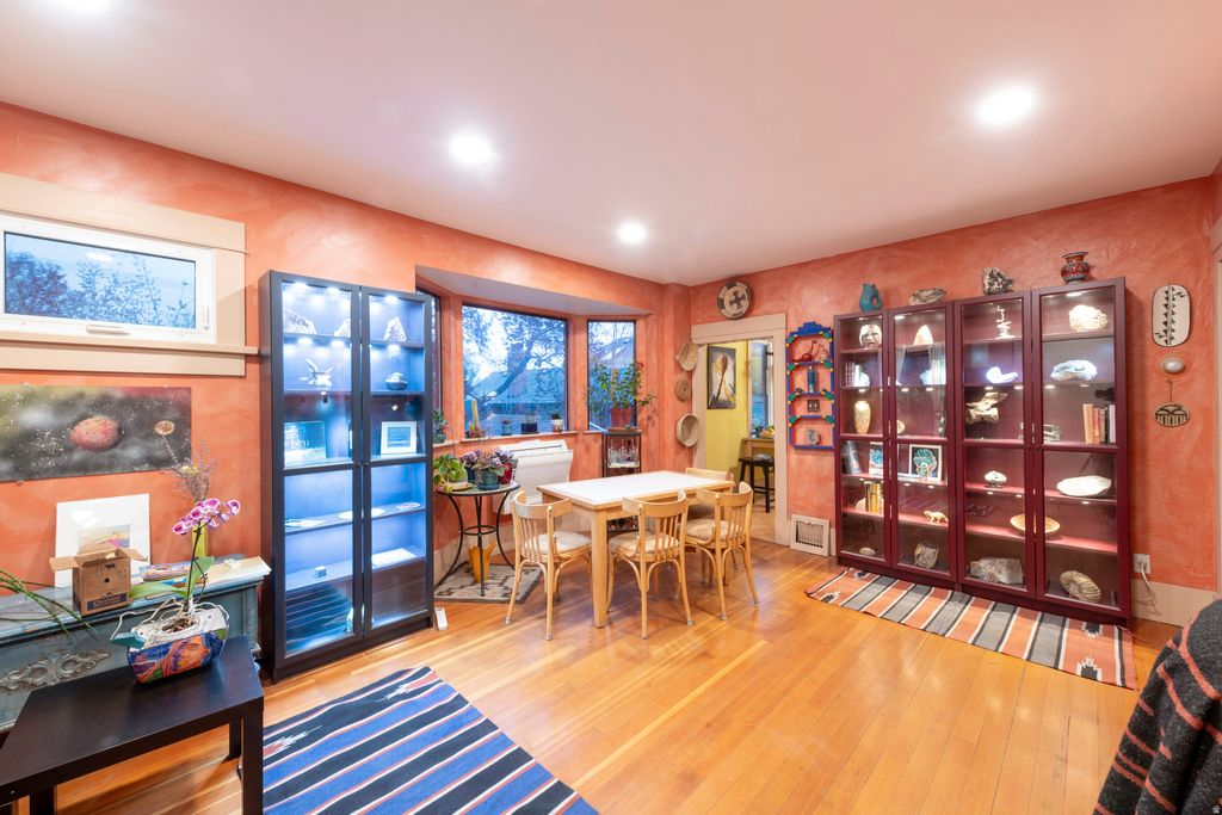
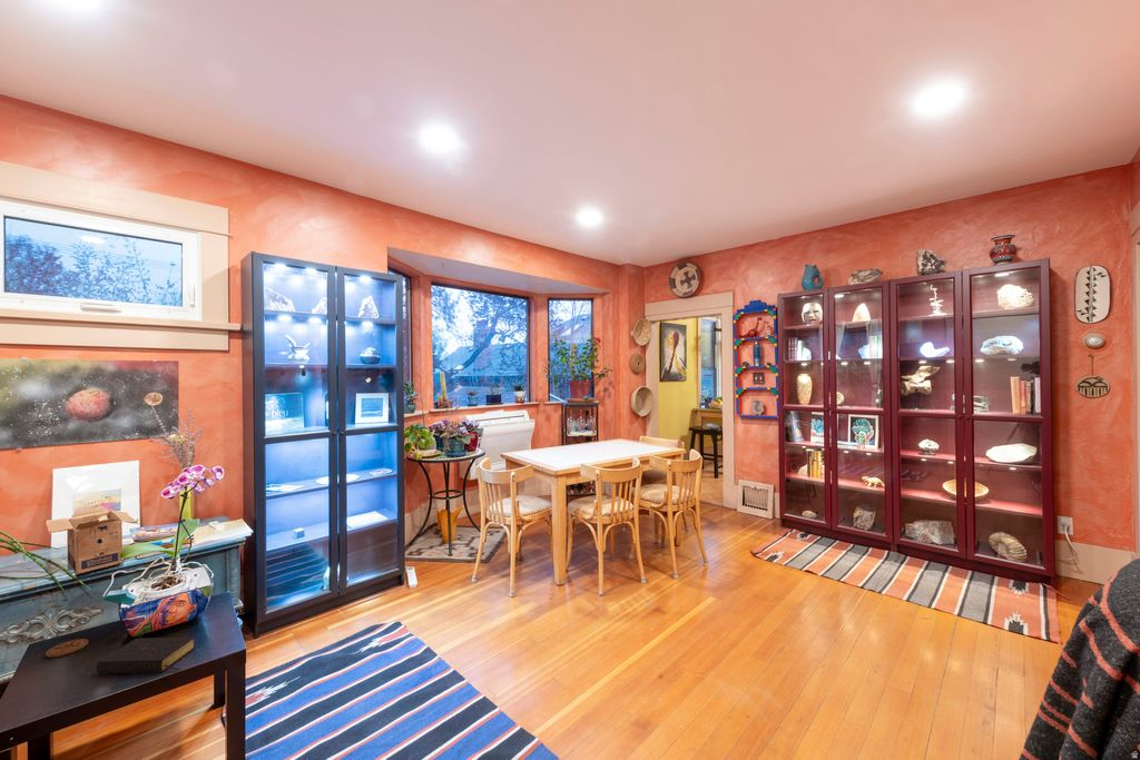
+ bible [96,636,196,675]
+ coaster [45,638,89,659]
